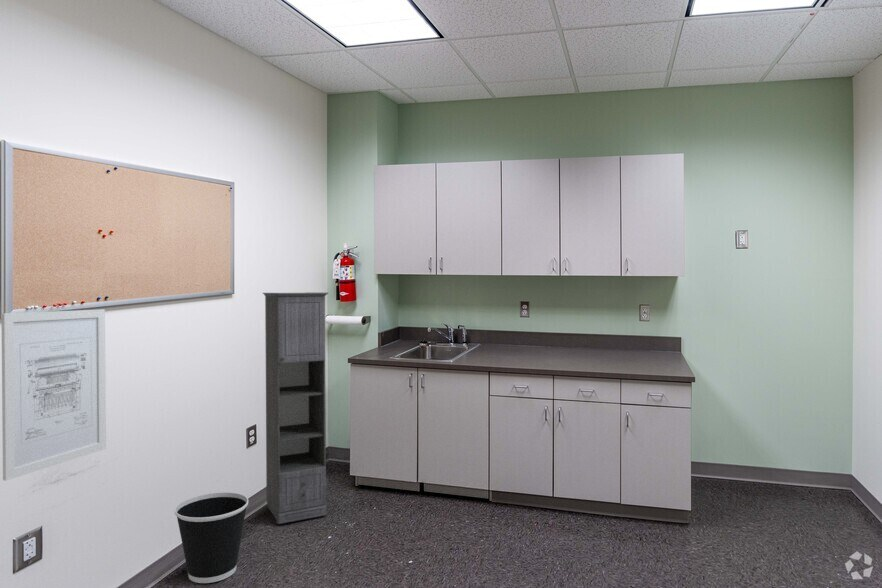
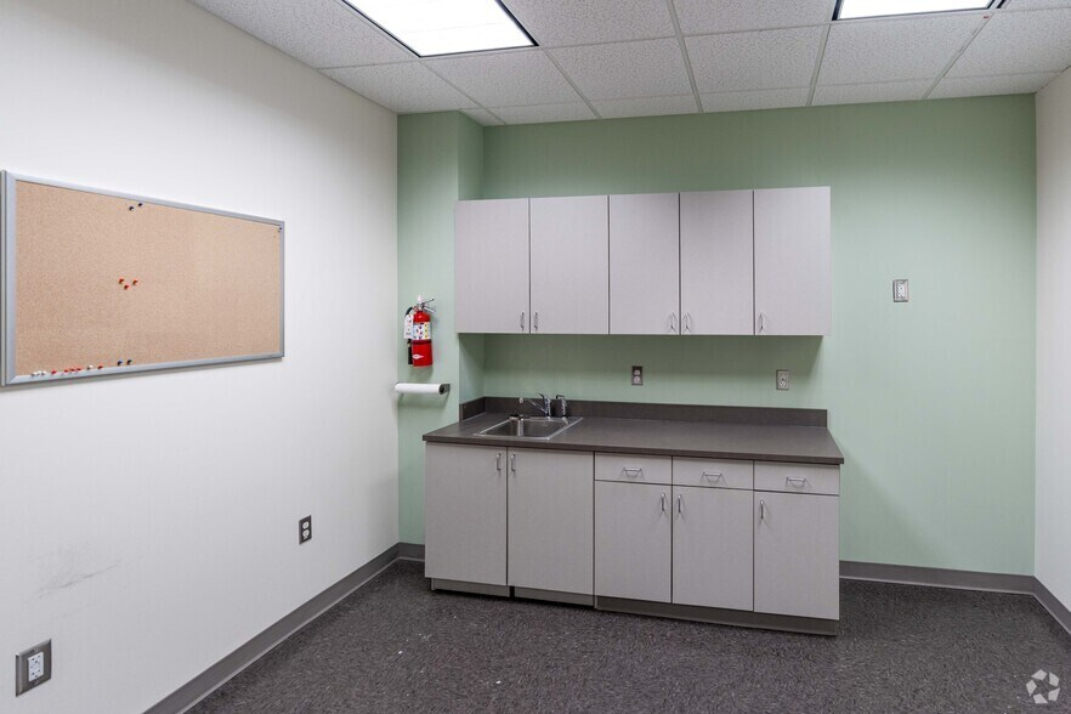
- wall art [0,308,107,482]
- wastebasket [174,491,249,584]
- storage cabinet [262,292,329,525]
